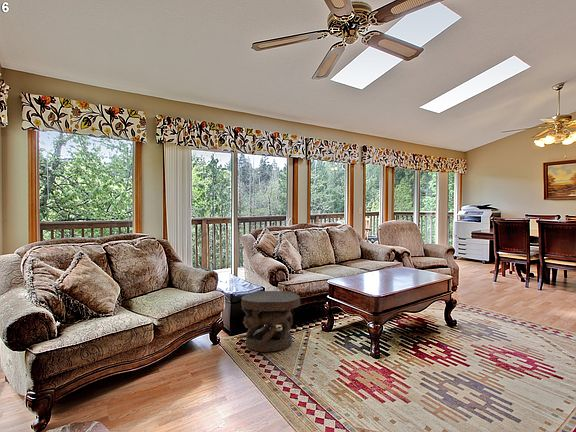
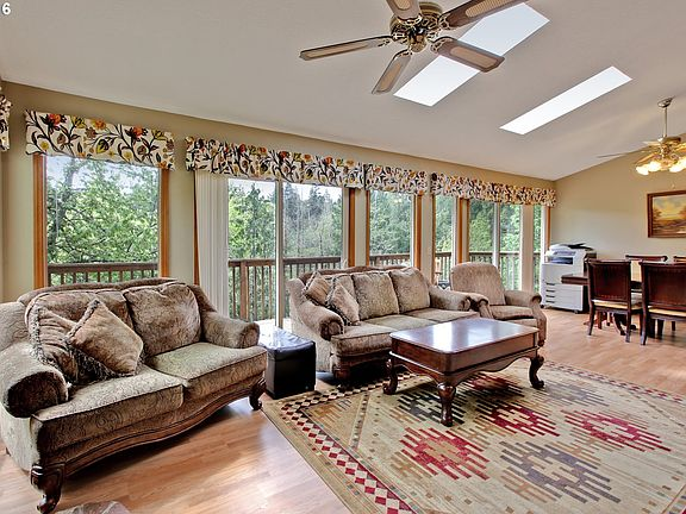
- carved stool [240,290,301,353]
